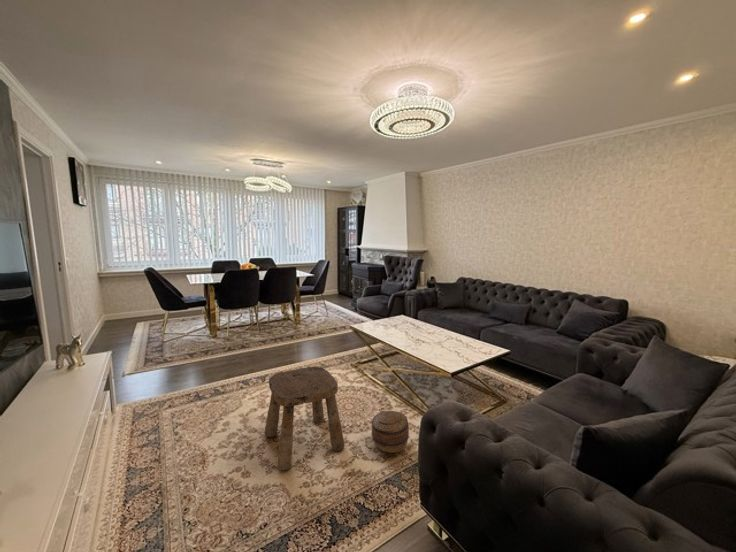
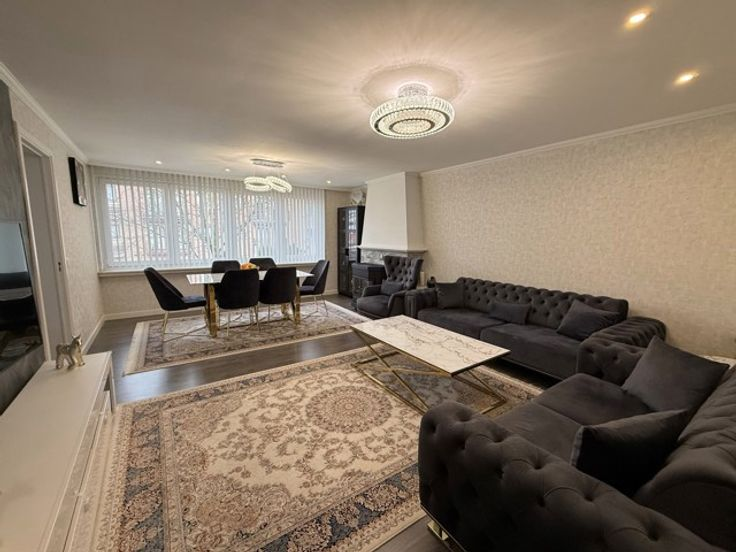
- stool [264,366,345,471]
- basket [371,410,410,454]
